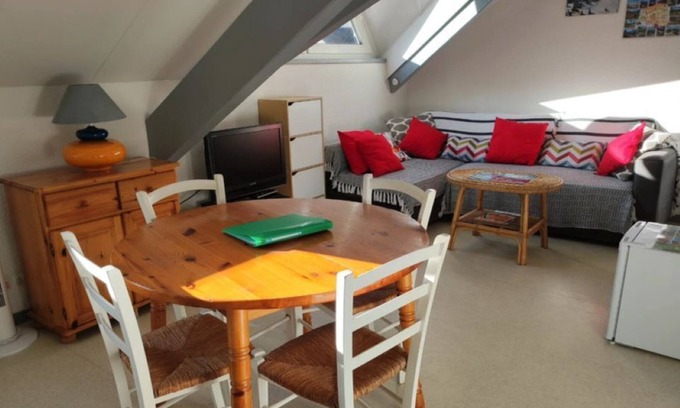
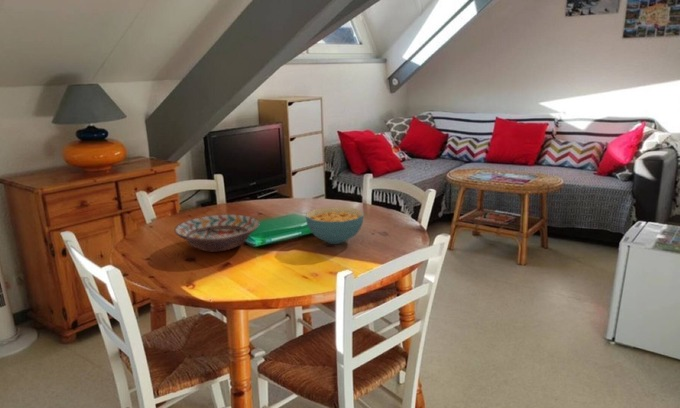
+ cereal bowl [305,206,365,245]
+ decorative bowl [174,214,261,253]
